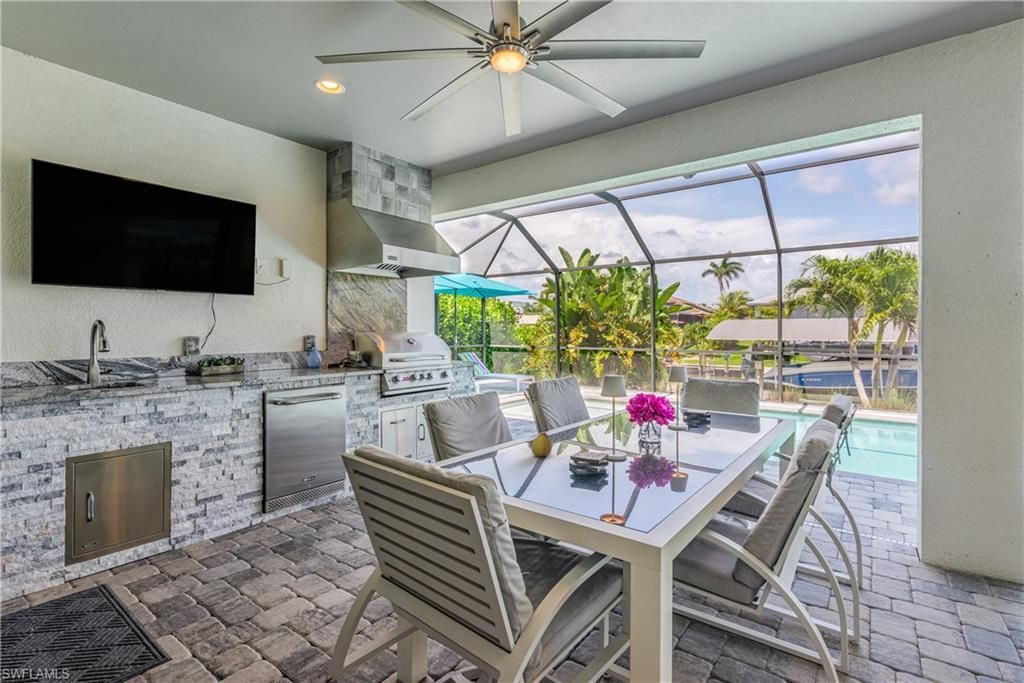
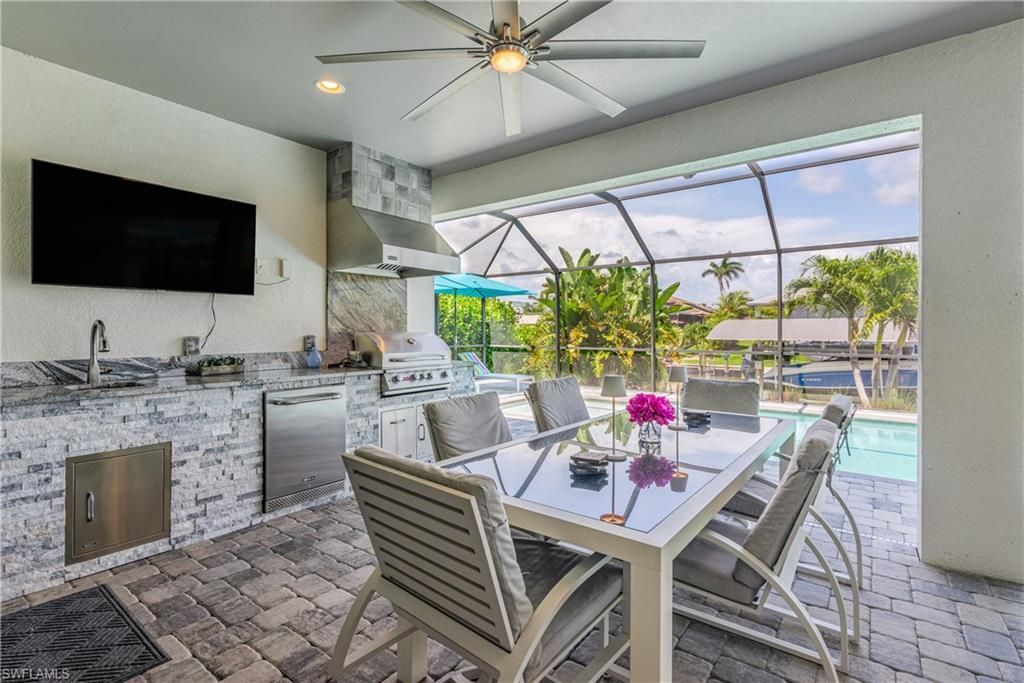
- fruit [531,429,553,458]
